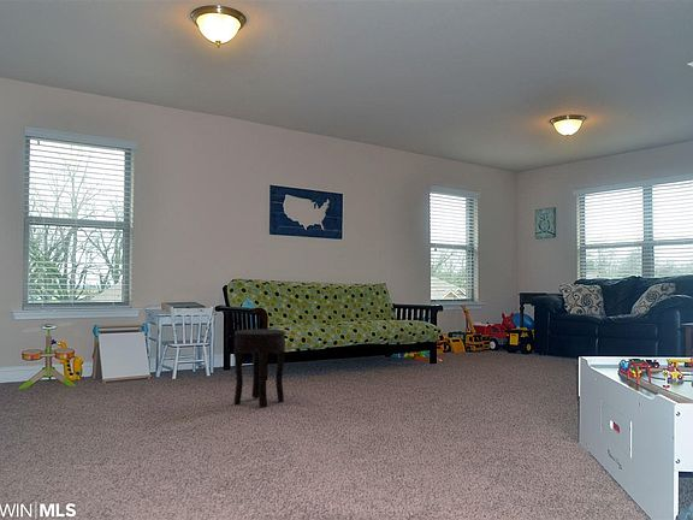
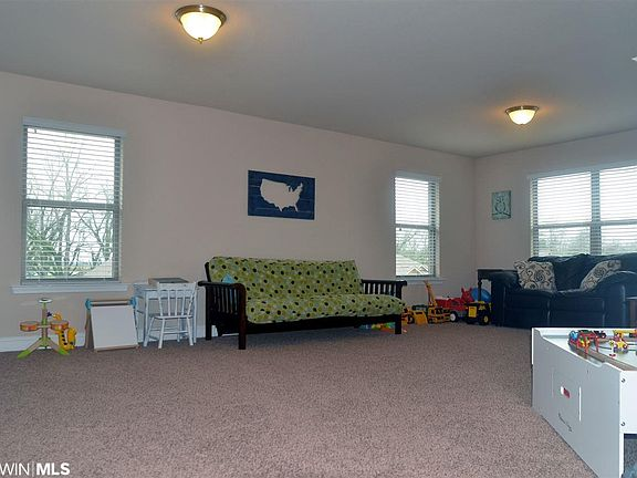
- side table [233,327,286,409]
